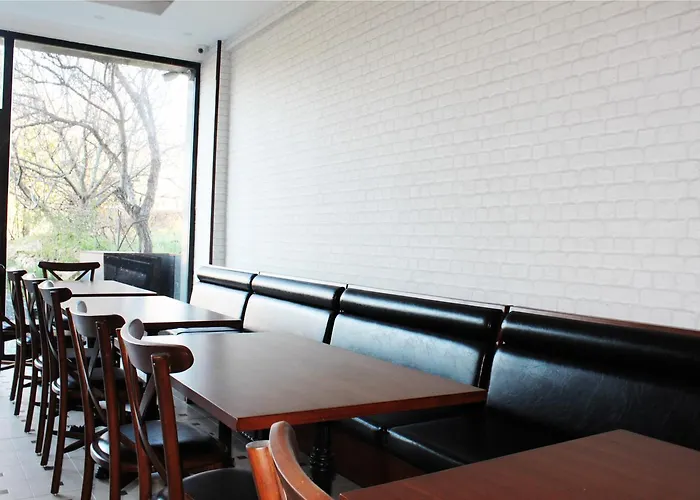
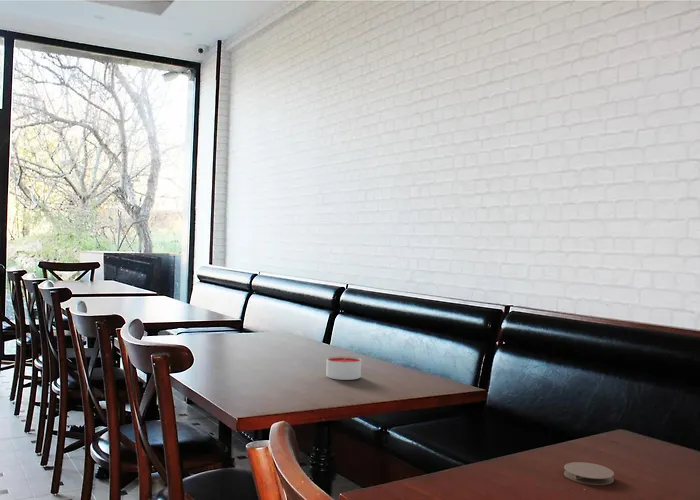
+ candle [325,355,362,381]
+ coaster [563,461,615,486]
